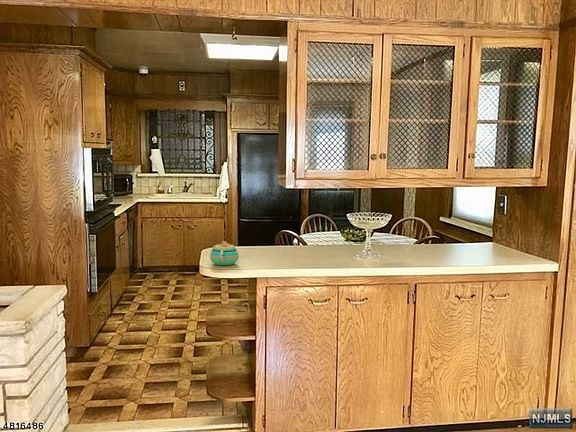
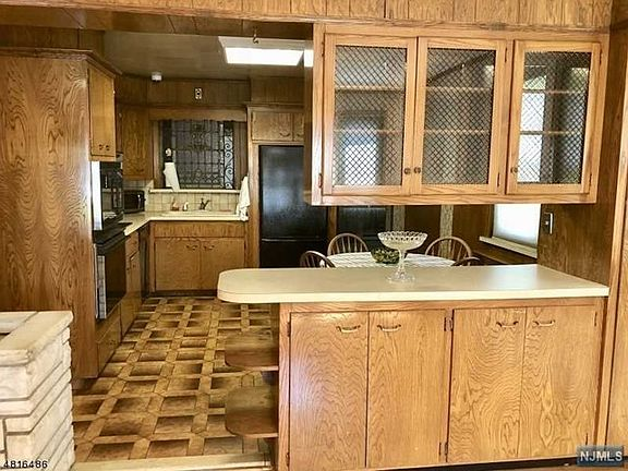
- teapot [209,240,239,266]
